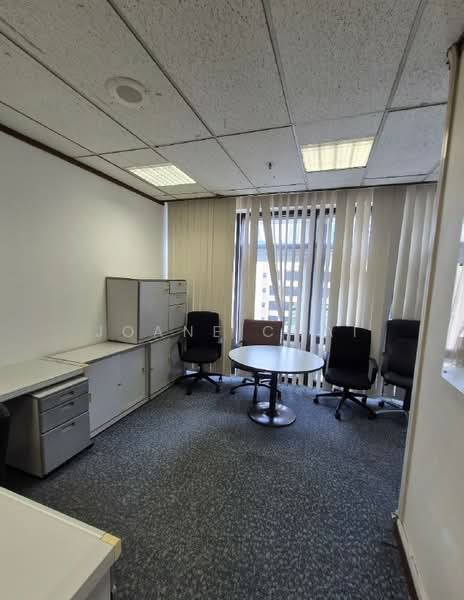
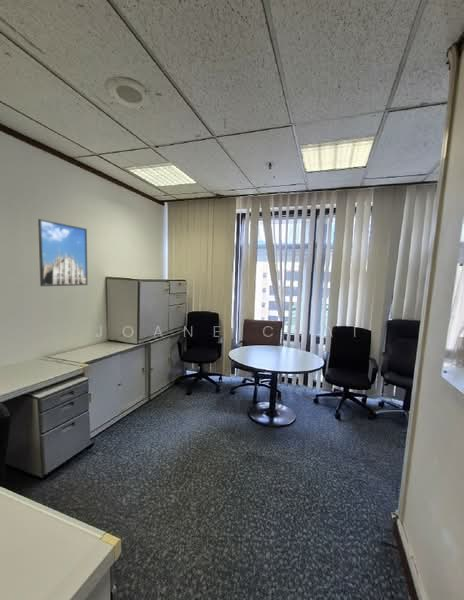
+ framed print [37,218,88,287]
